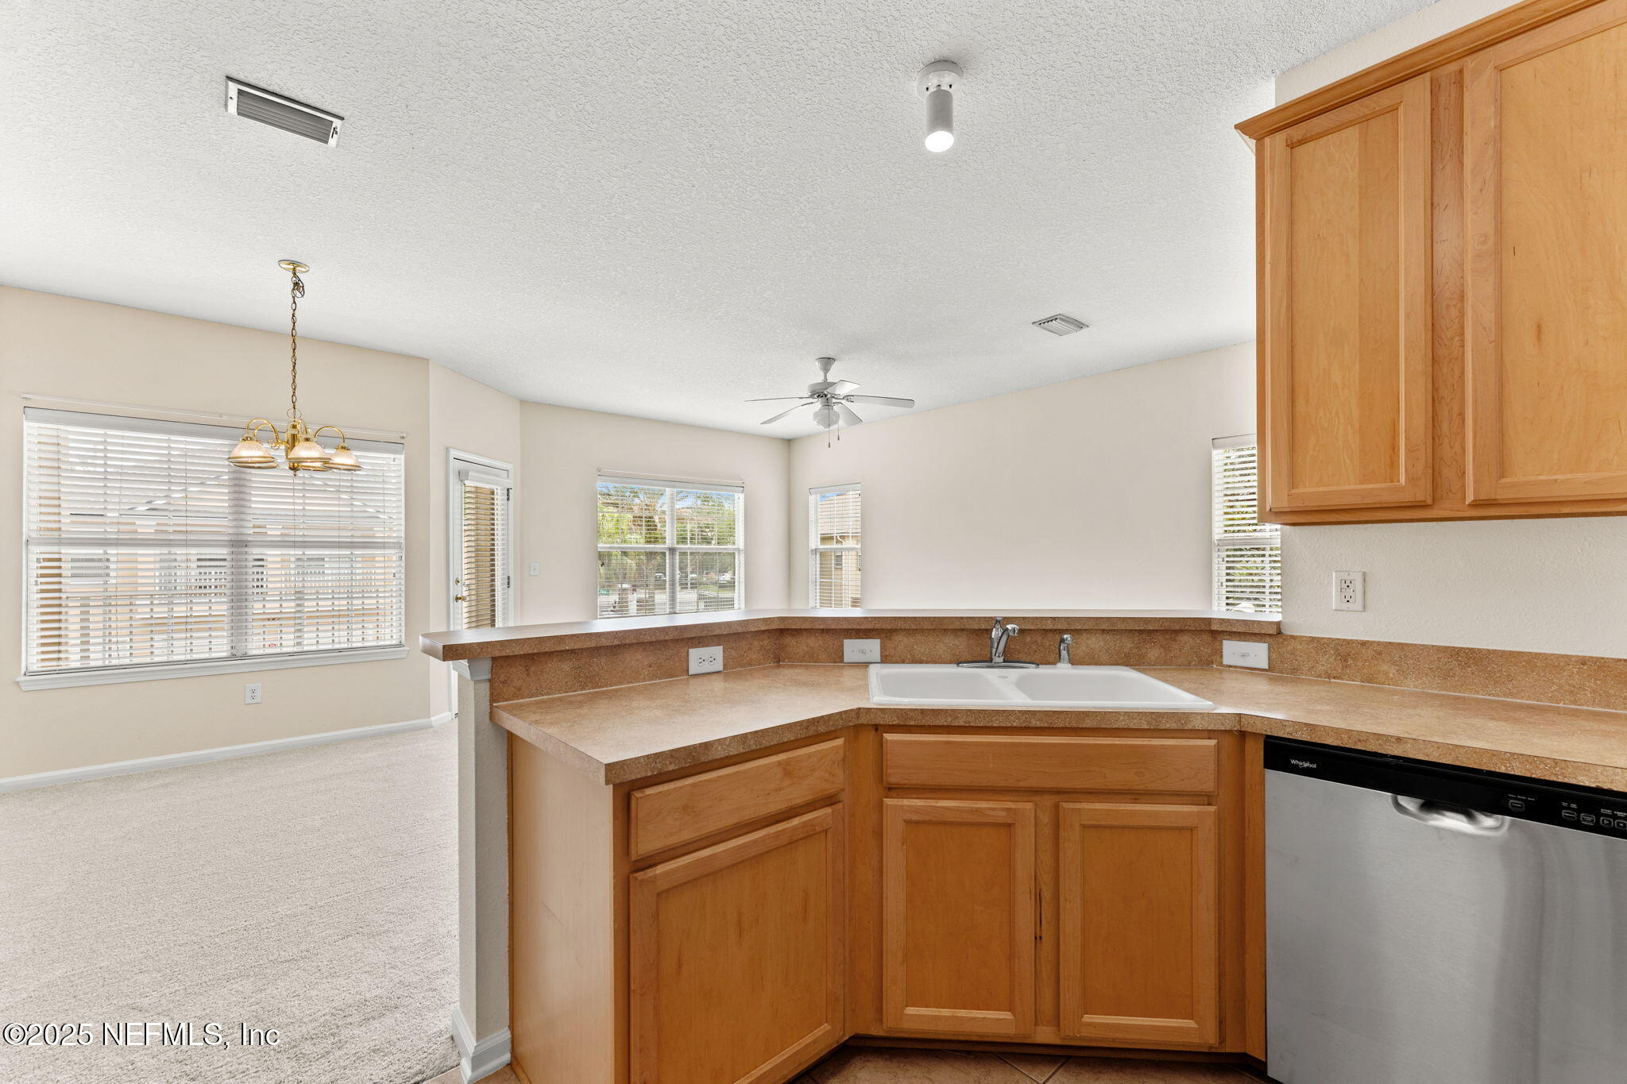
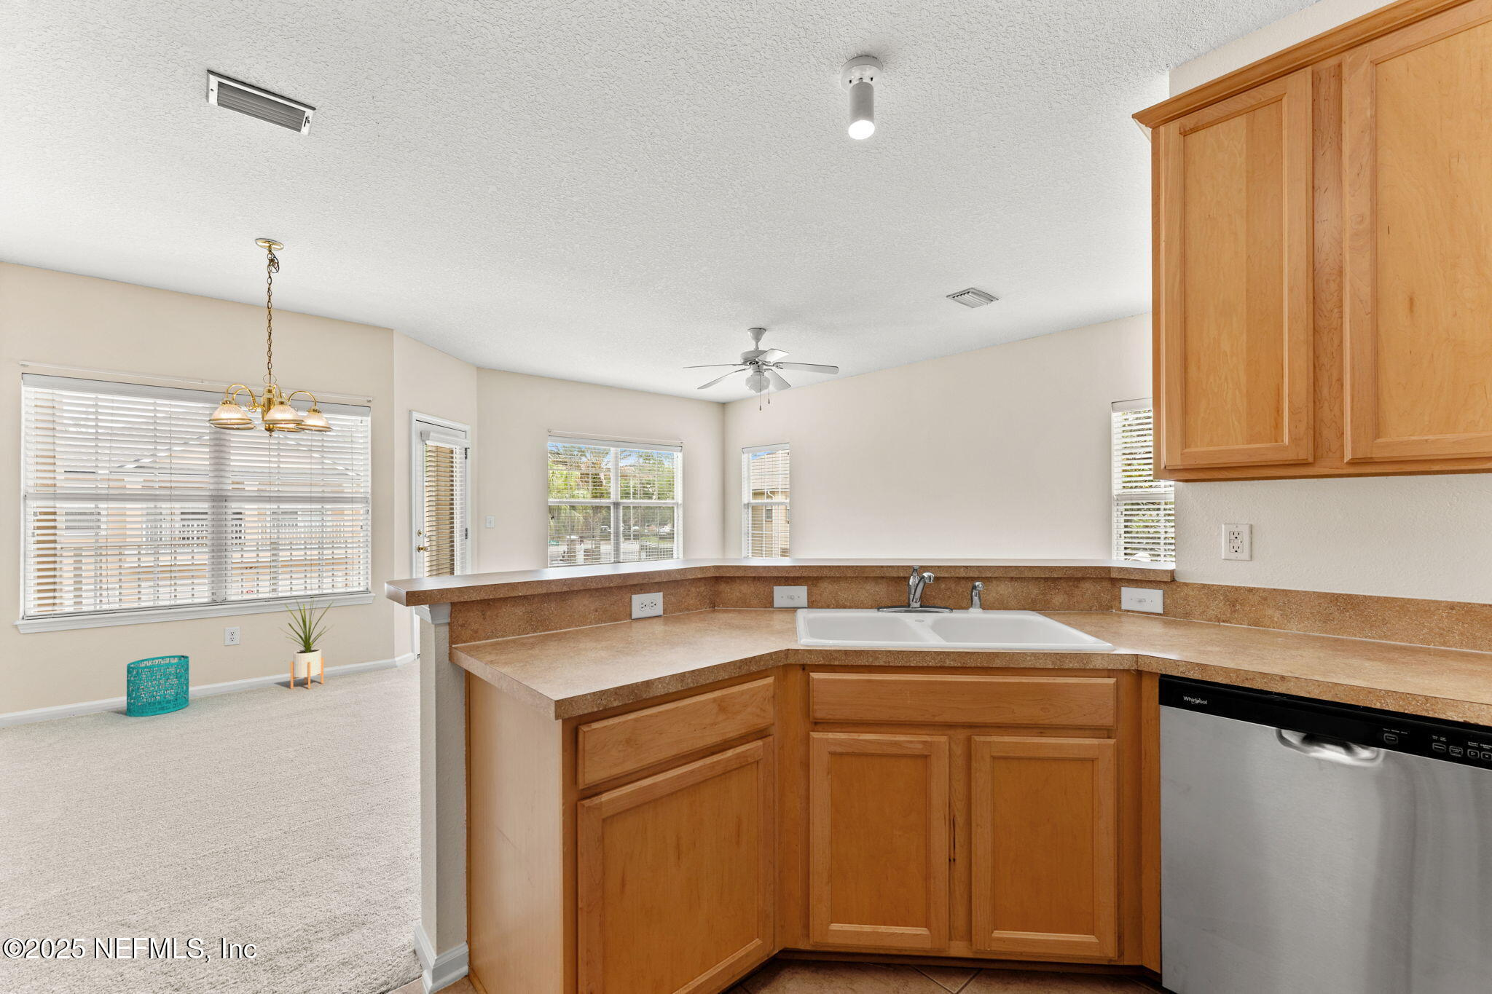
+ house plant [277,592,335,690]
+ wastebasket [125,655,190,718]
